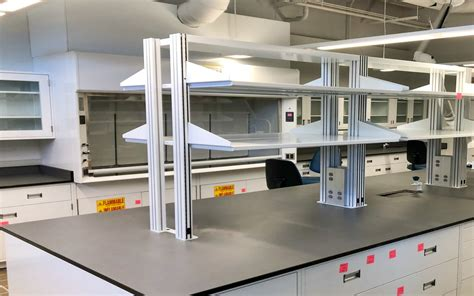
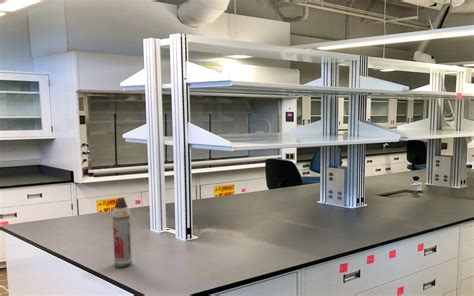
+ spray bottle [111,197,134,268]
